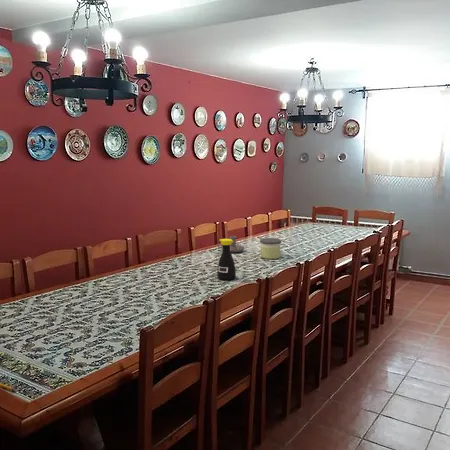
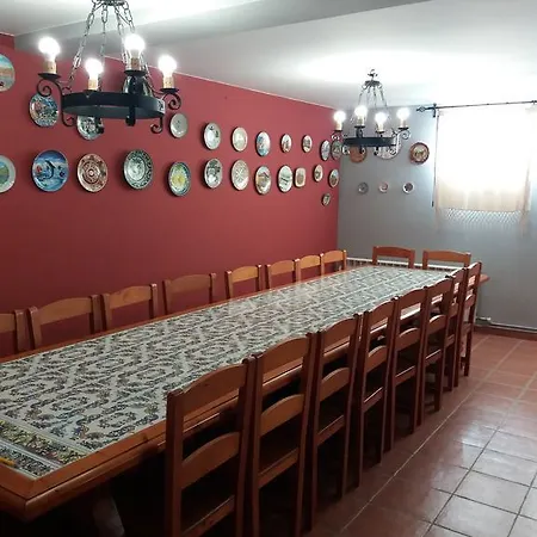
- candle [259,237,282,260]
- candle holder [216,235,245,253]
- bottle [216,238,237,281]
